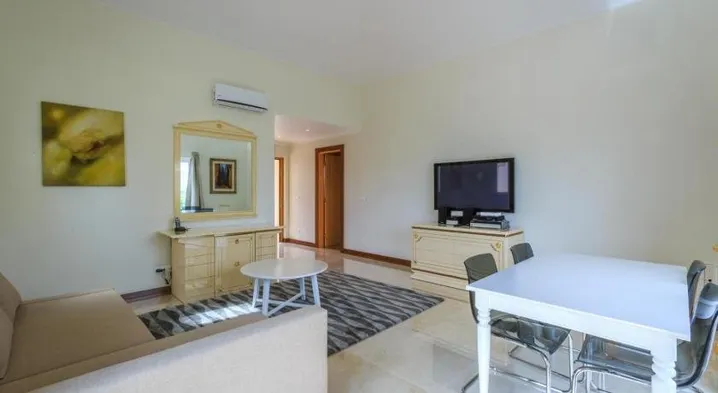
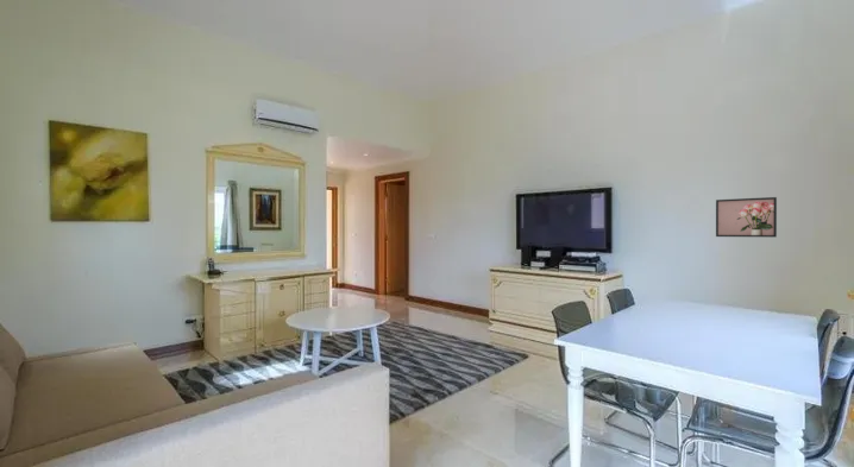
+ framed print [715,196,778,239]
